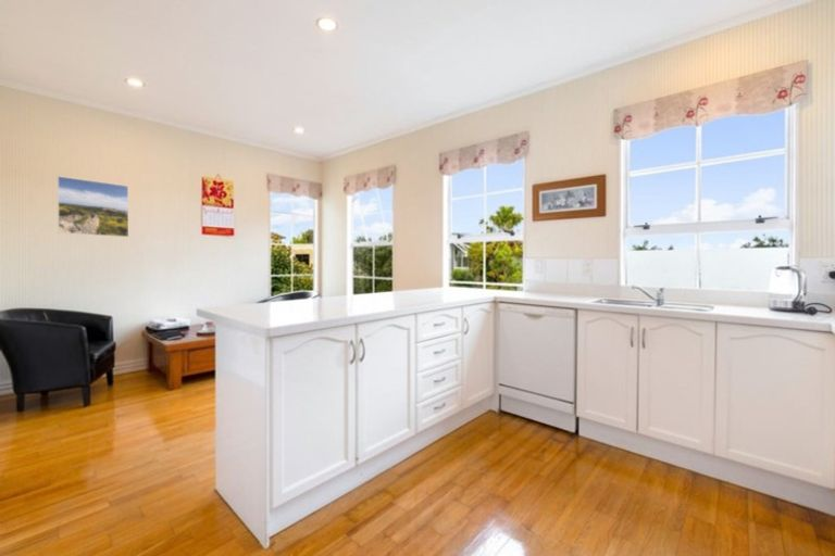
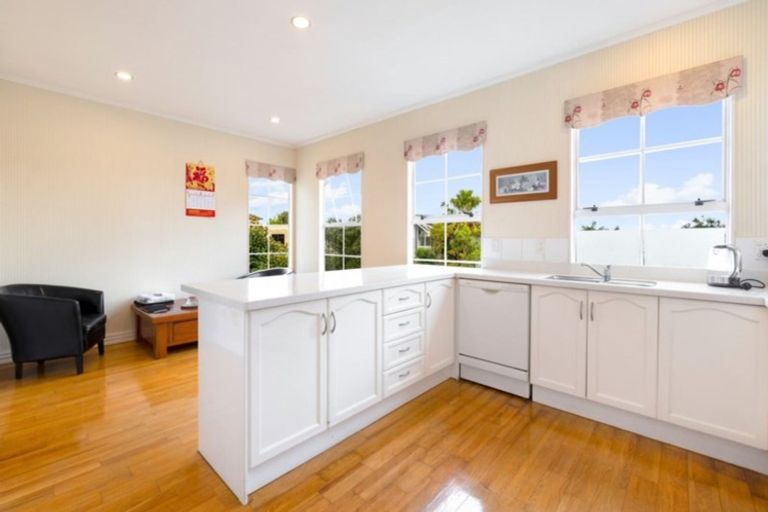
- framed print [57,175,129,238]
